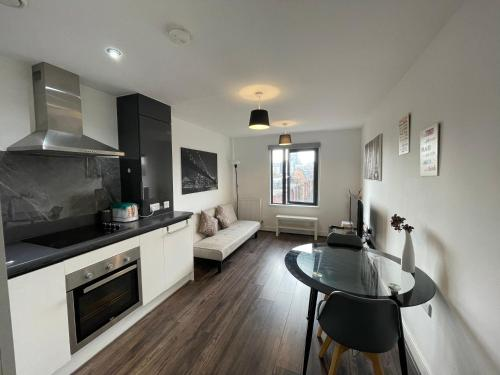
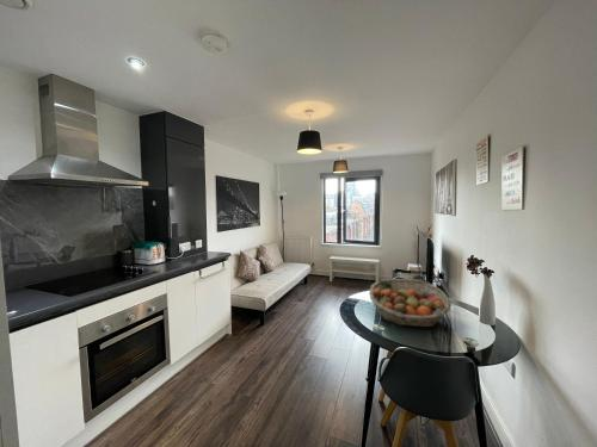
+ fruit basket [368,278,453,328]
